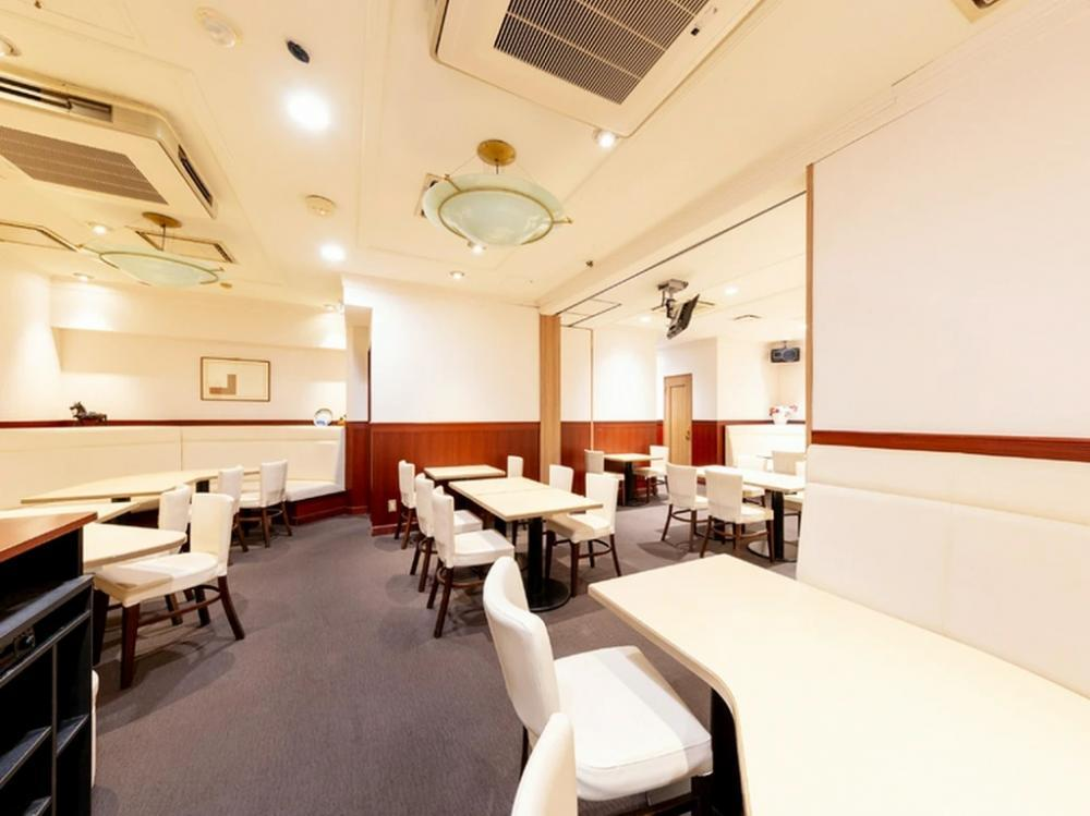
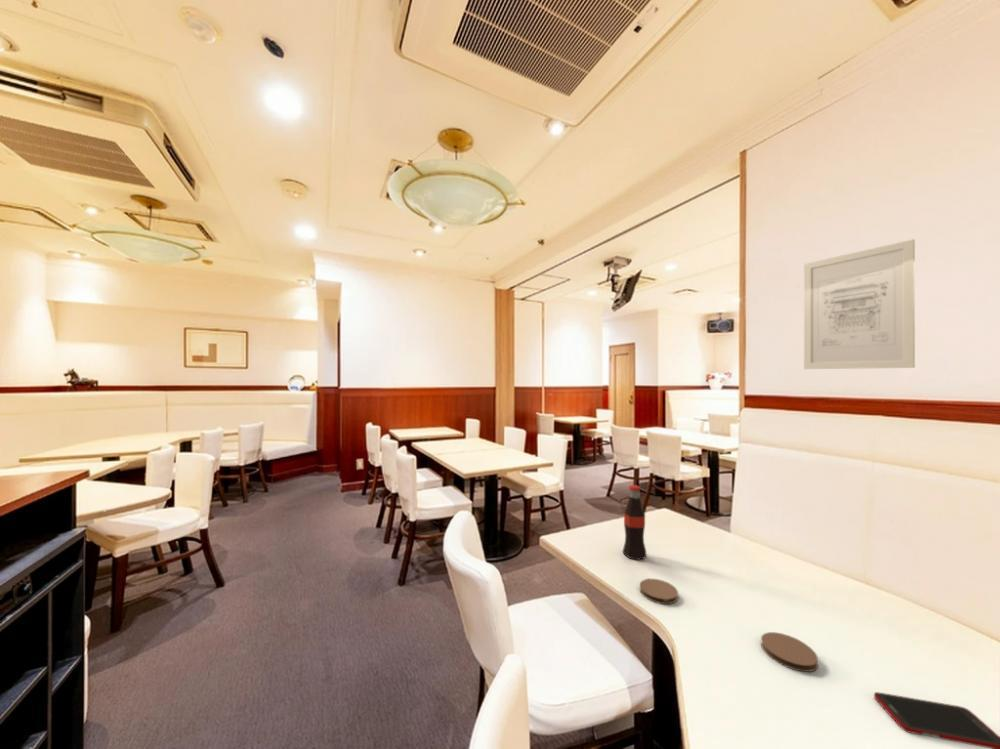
+ cell phone [873,691,1000,749]
+ coaster [760,631,819,673]
+ wall art [803,238,916,370]
+ bottle [622,484,647,561]
+ coaster [639,578,679,605]
